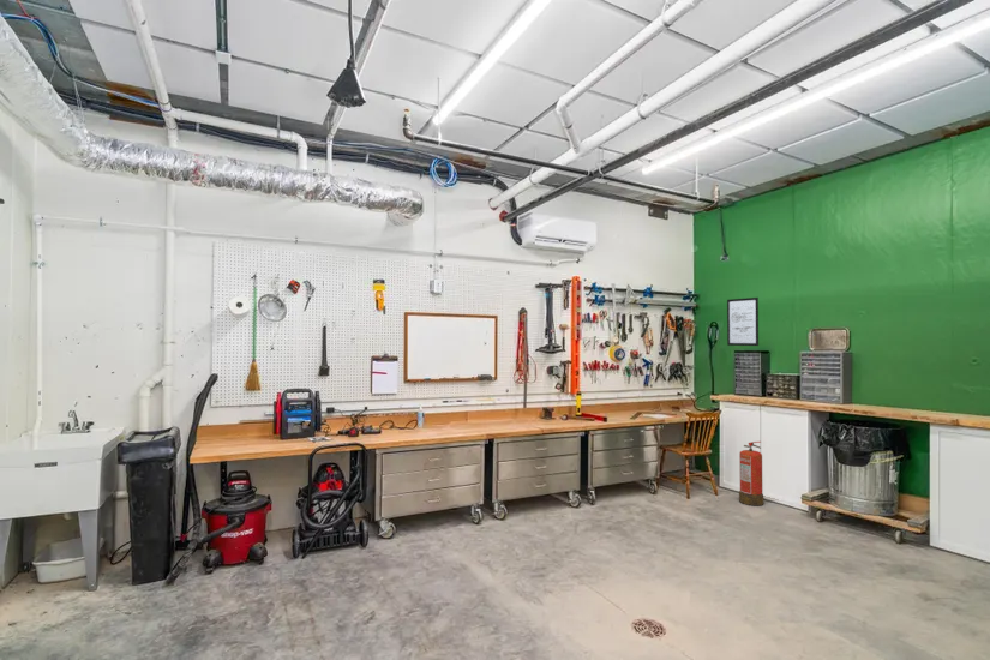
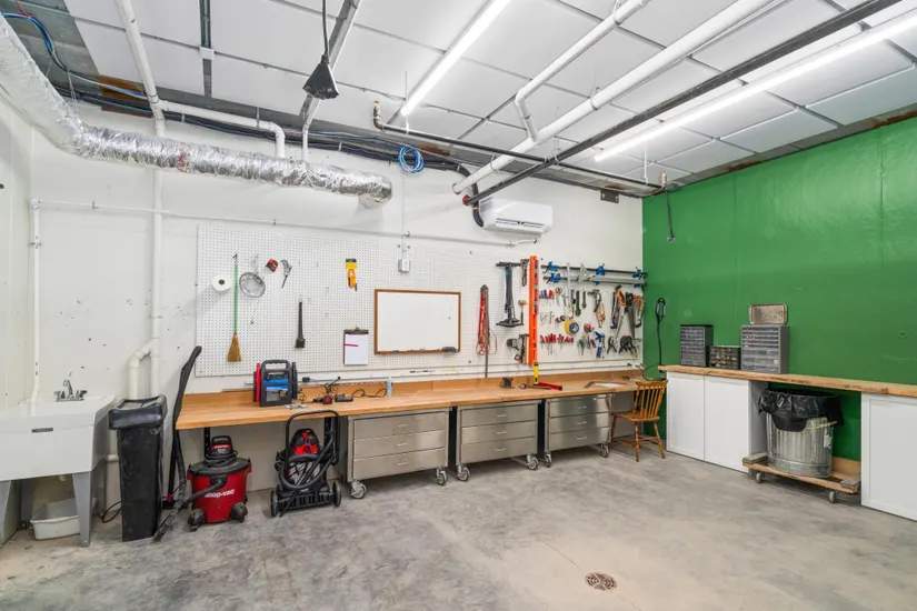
- fire extinguisher [738,440,764,508]
- wall art [726,296,760,347]
